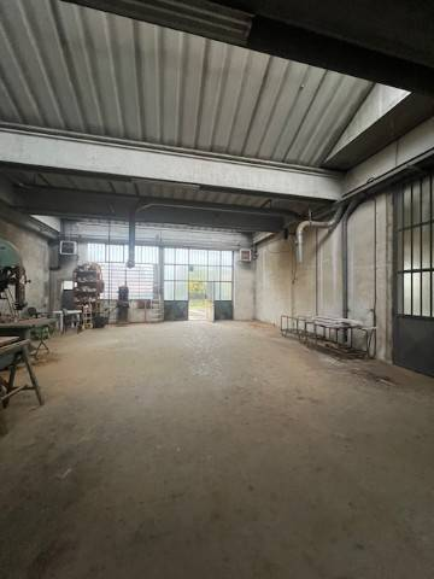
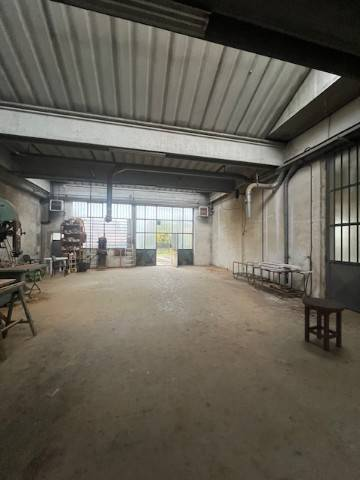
+ stool [301,297,346,352]
